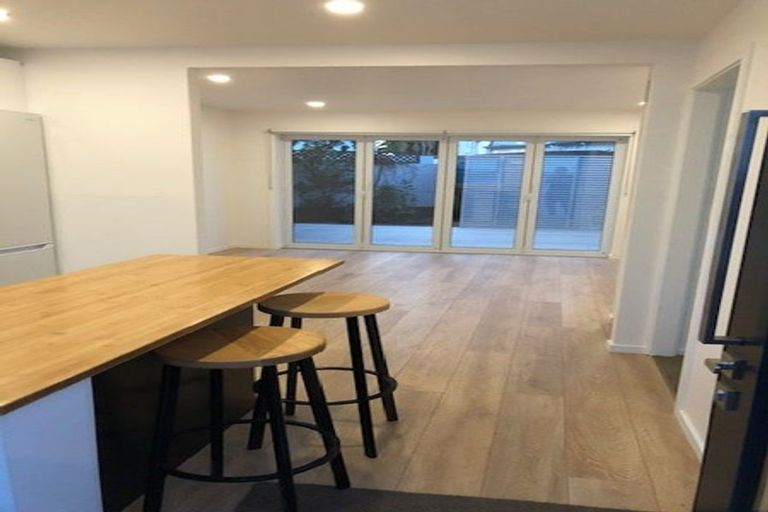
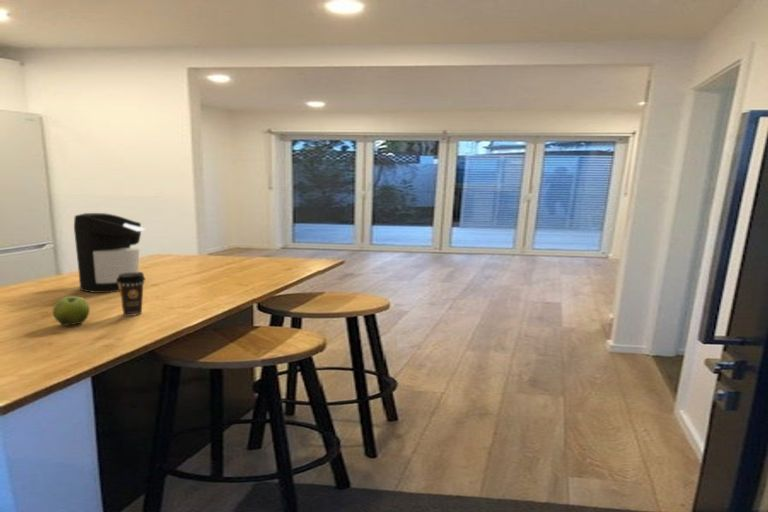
+ coffee cup [117,273,146,317]
+ fruit [52,295,91,327]
+ coffee maker [73,212,146,294]
